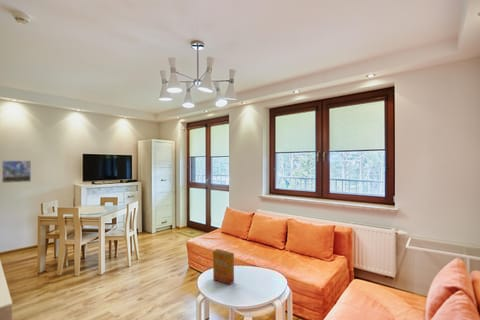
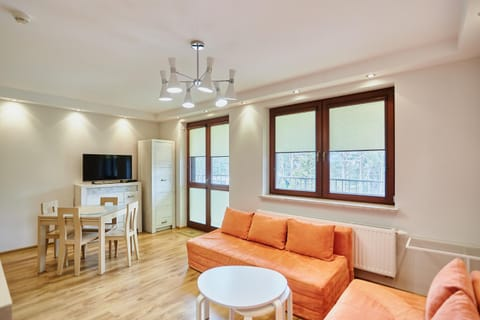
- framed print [1,160,32,184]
- product box [212,248,235,285]
